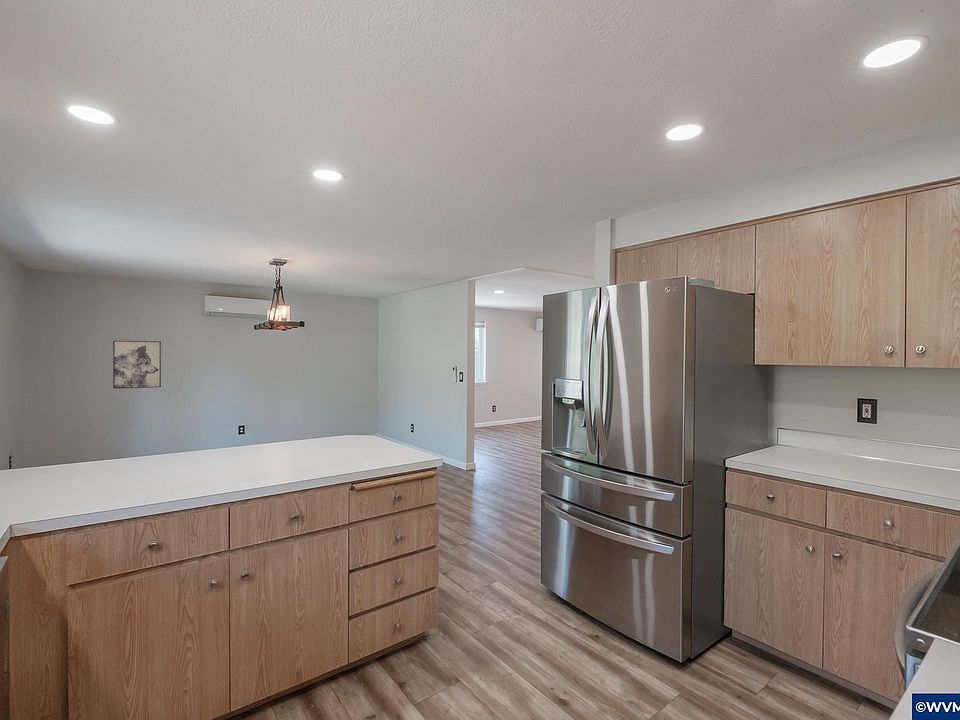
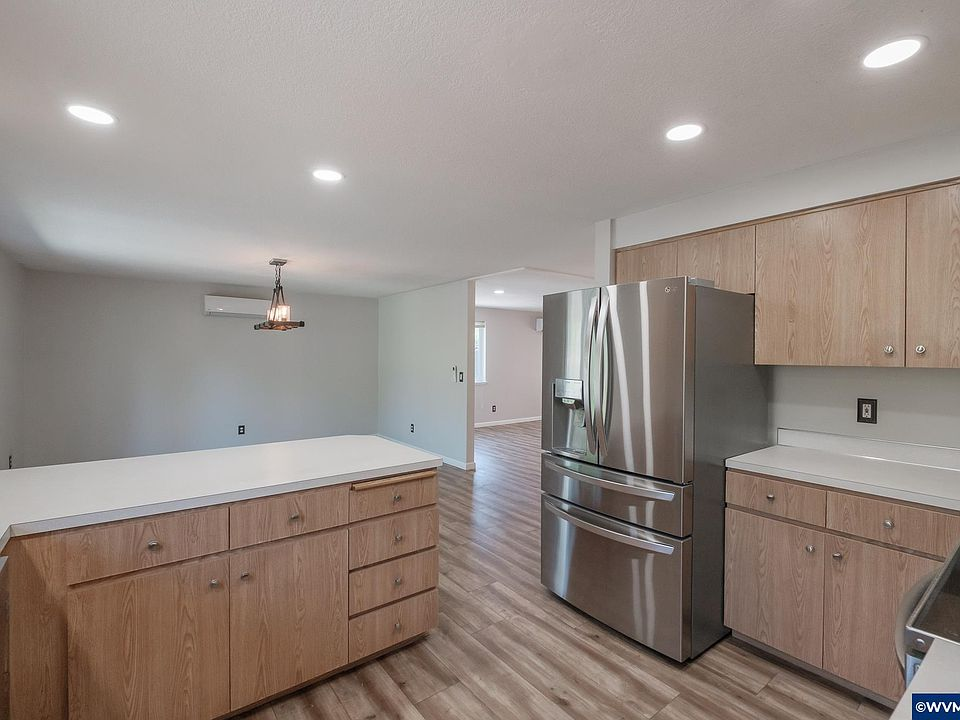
- wall art [112,340,162,390]
